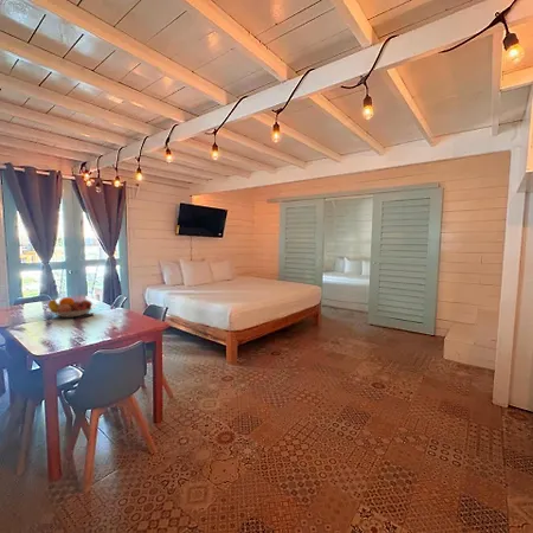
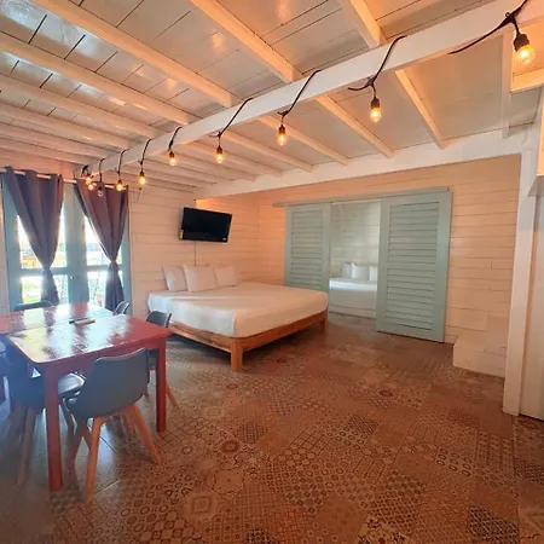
- fruit bowl [45,296,98,319]
